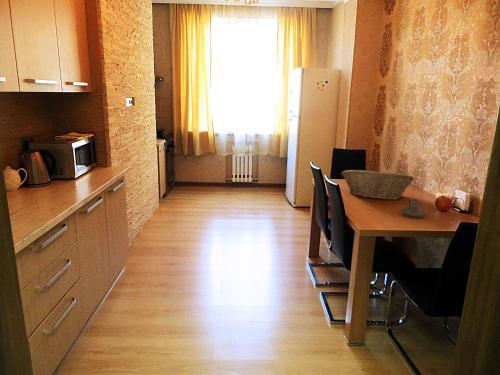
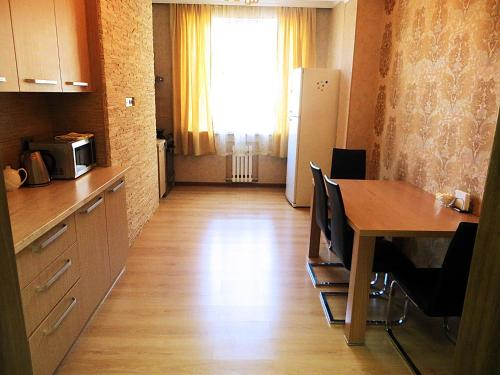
- apple [434,194,453,212]
- fruit basket [340,169,415,201]
- candle holder [400,198,428,218]
